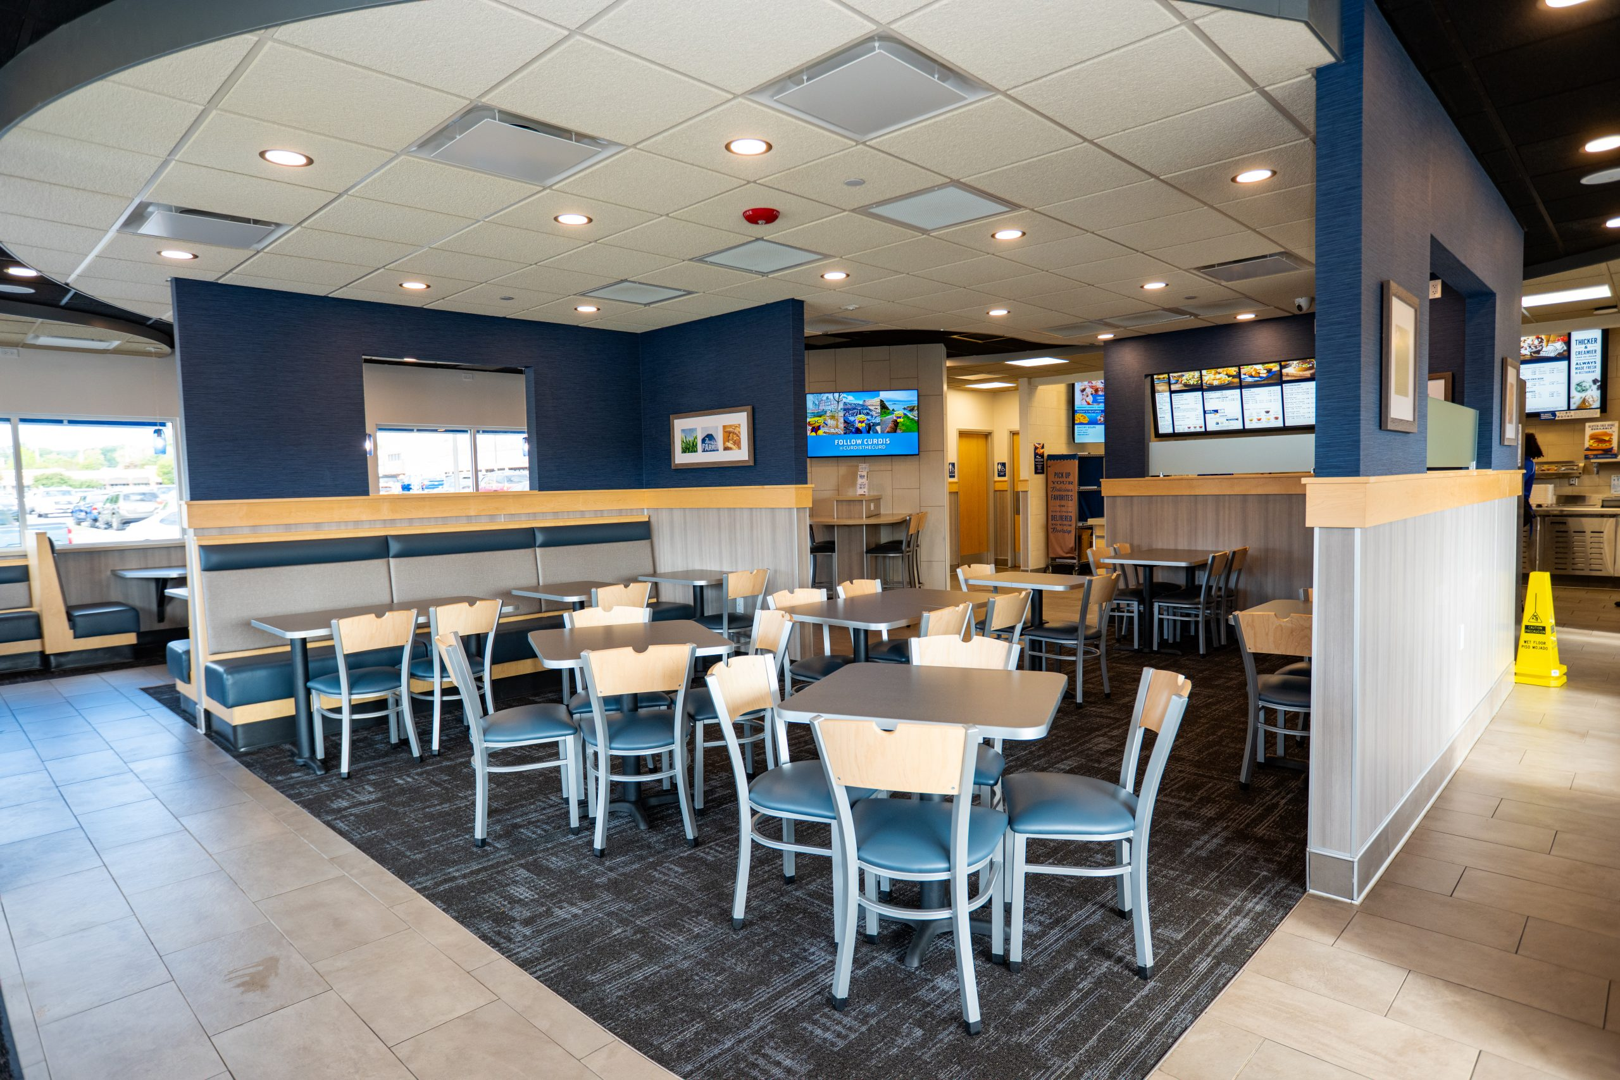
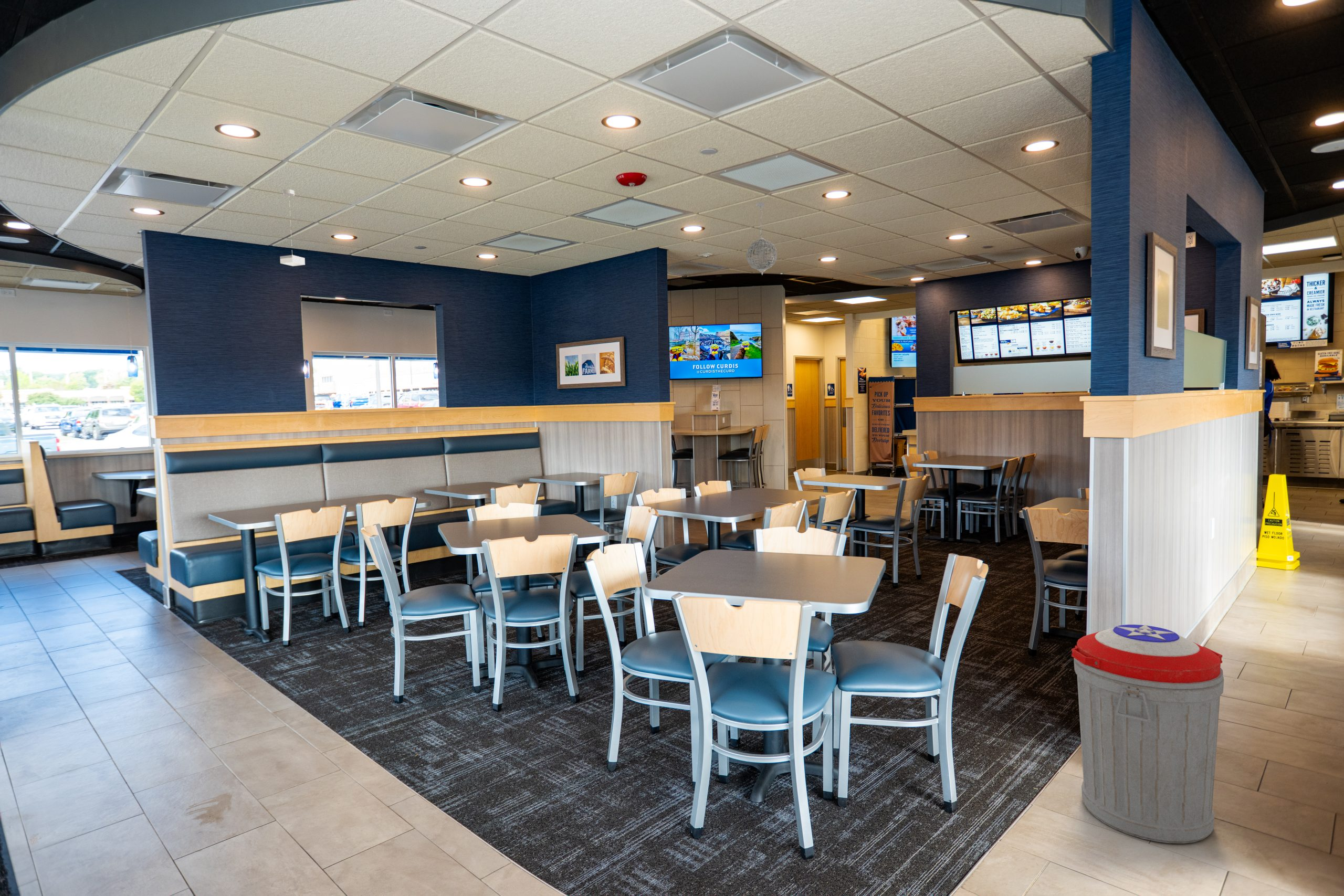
+ trash can [1071,624,1224,844]
+ pendant lamp [279,189,306,267]
+ pendant light [745,202,778,276]
